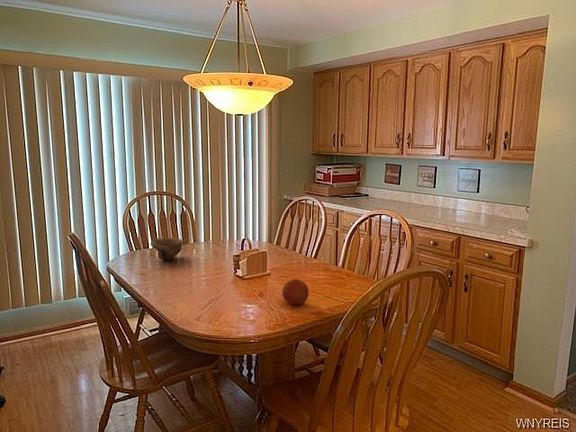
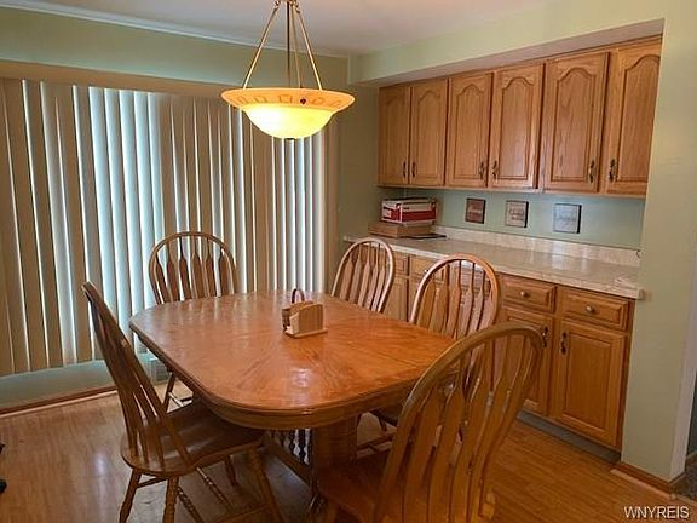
- bowl [150,237,185,261]
- fruit [281,278,310,306]
